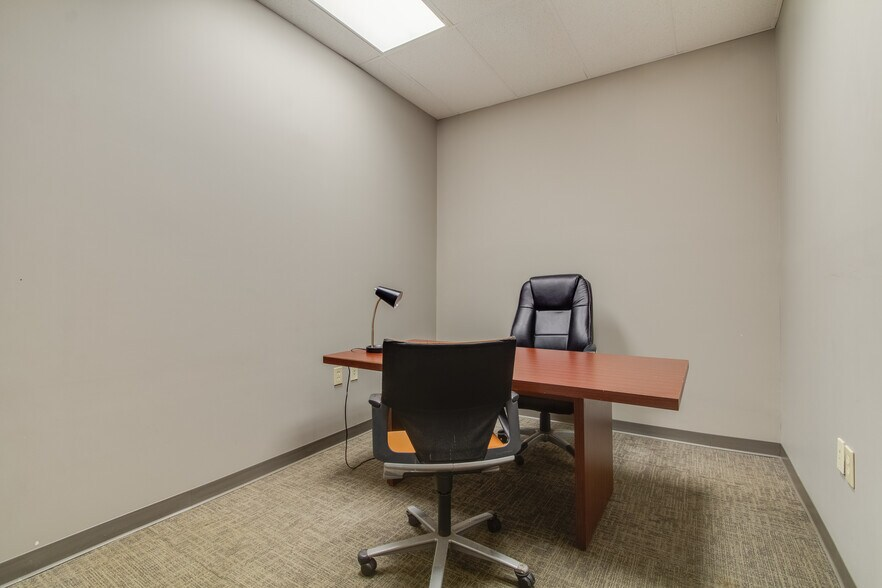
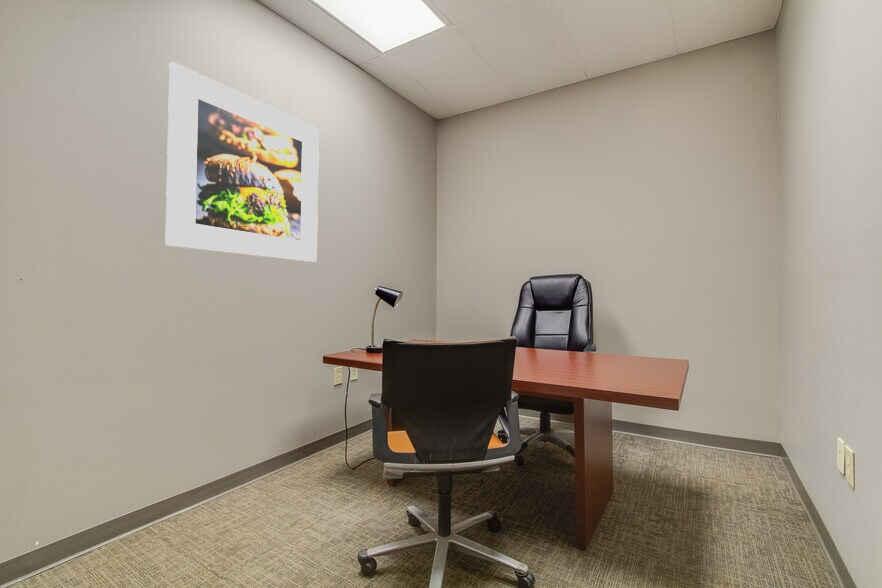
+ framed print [164,60,320,263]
